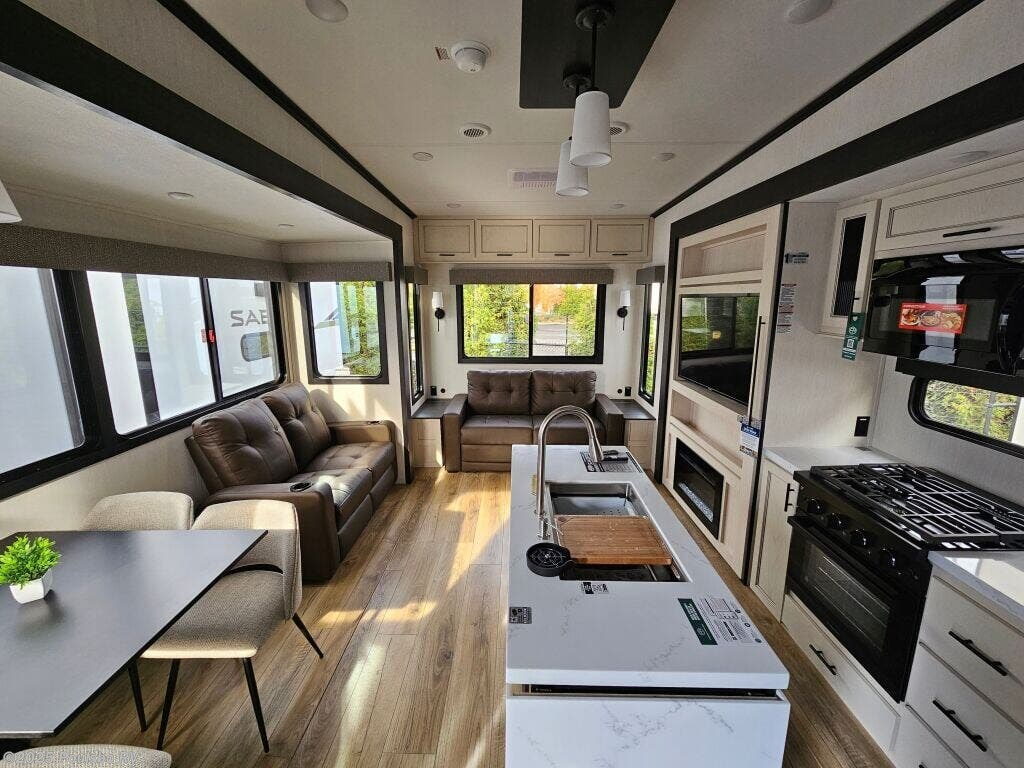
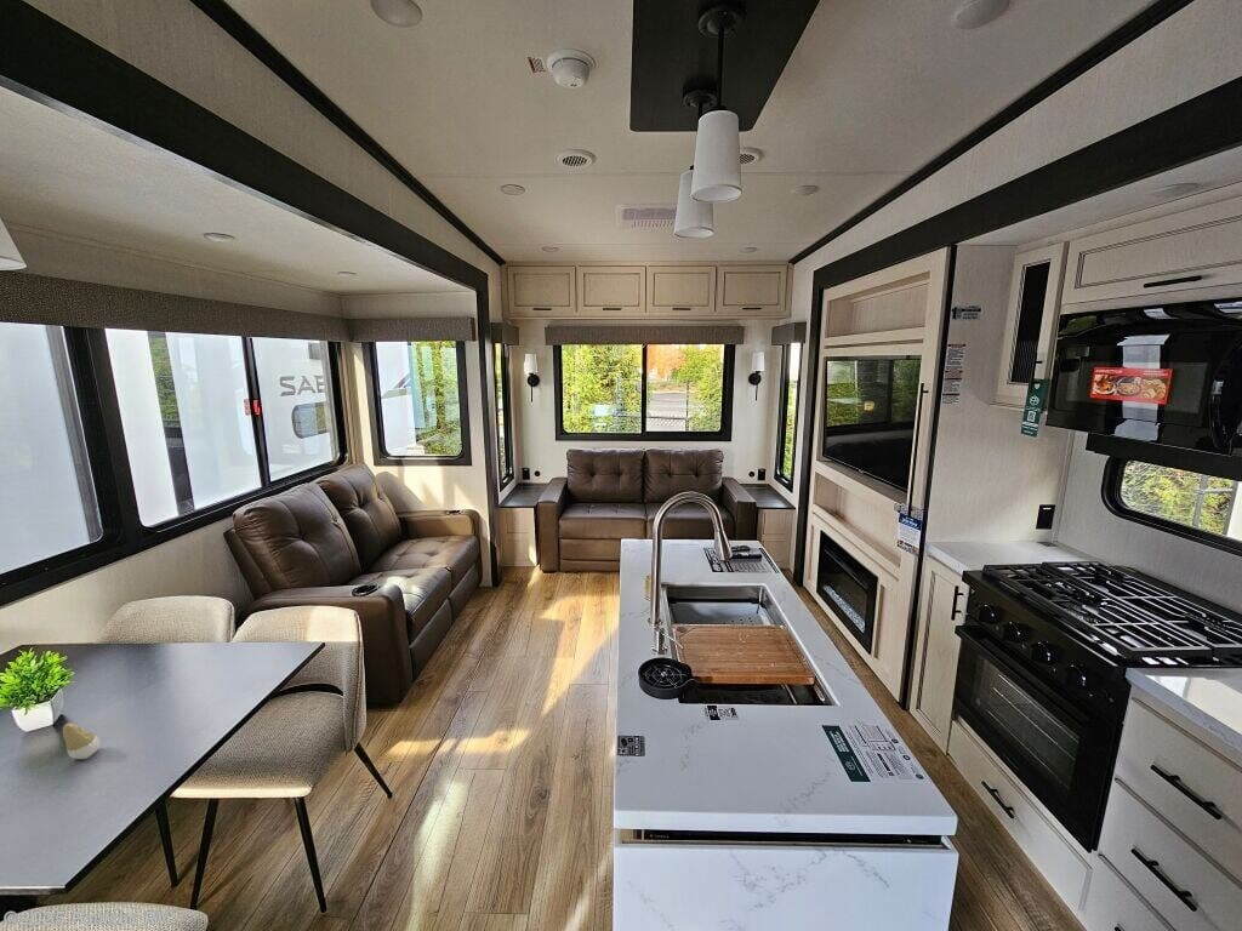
+ tooth [62,721,102,760]
